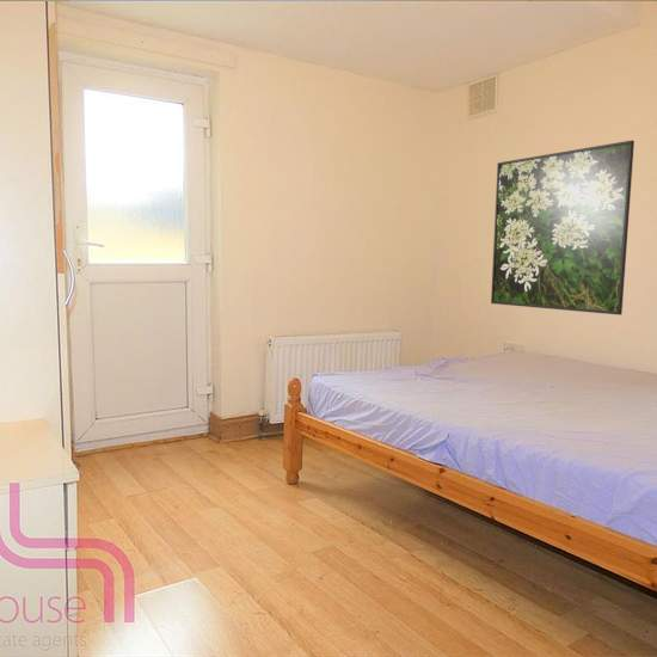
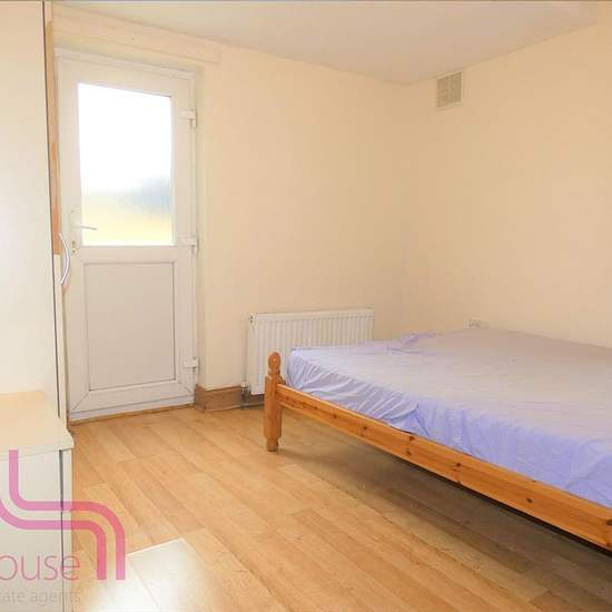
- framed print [490,140,635,317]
